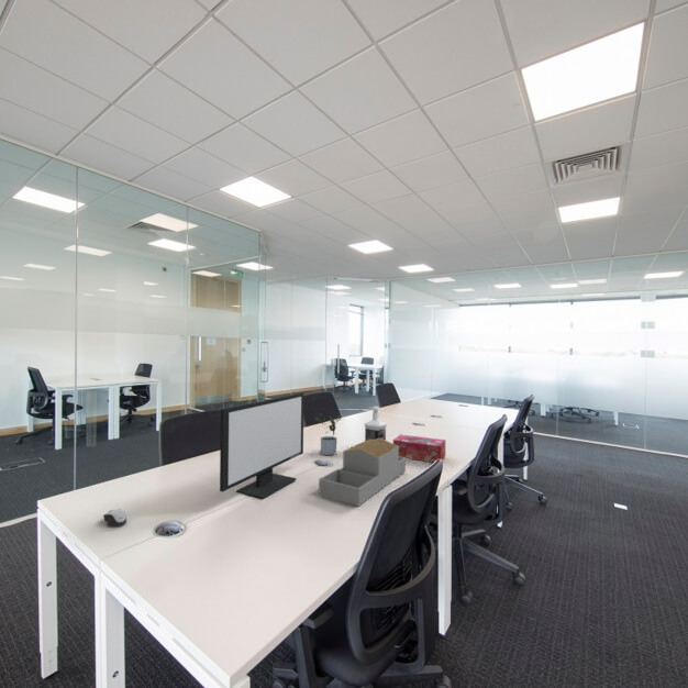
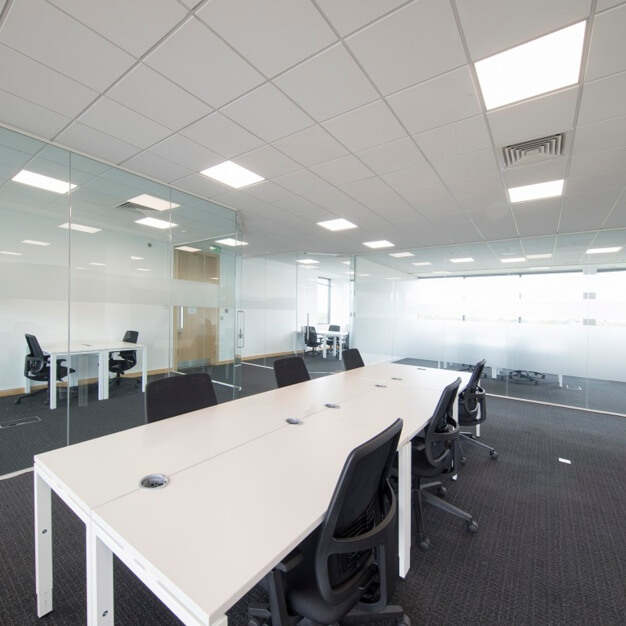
- computer monitor [219,391,304,500]
- tissue box [392,433,446,464]
- bottle [364,406,388,441]
- potted plant [313,412,343,456]
- architectural model [318,439,407,508]
- computer mouse [102,508,127,528]
